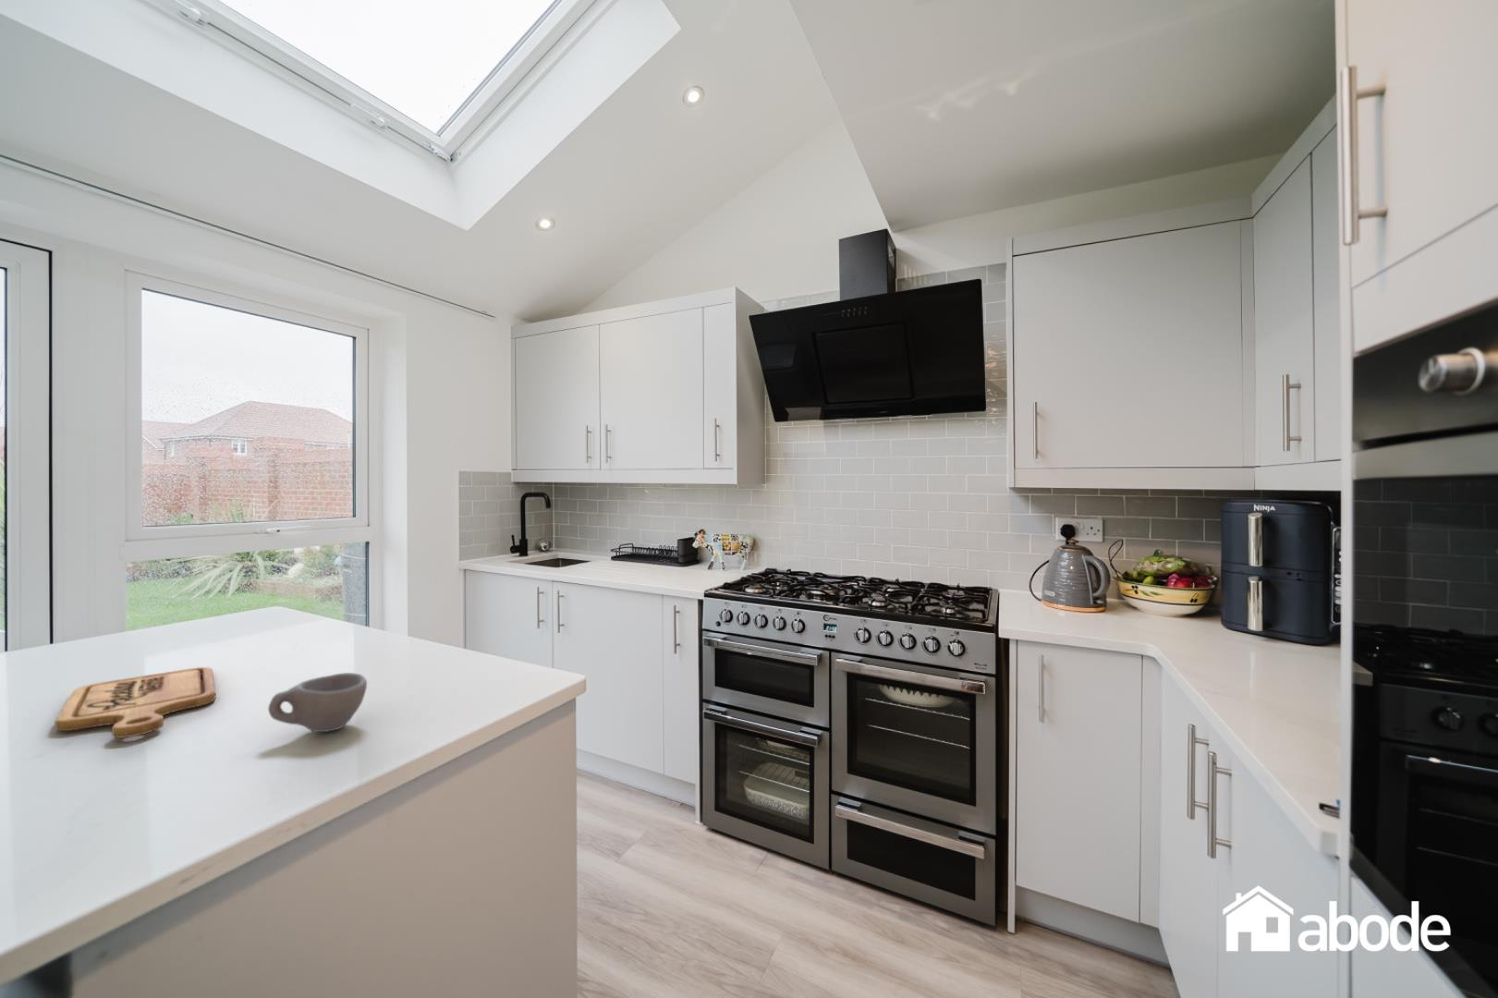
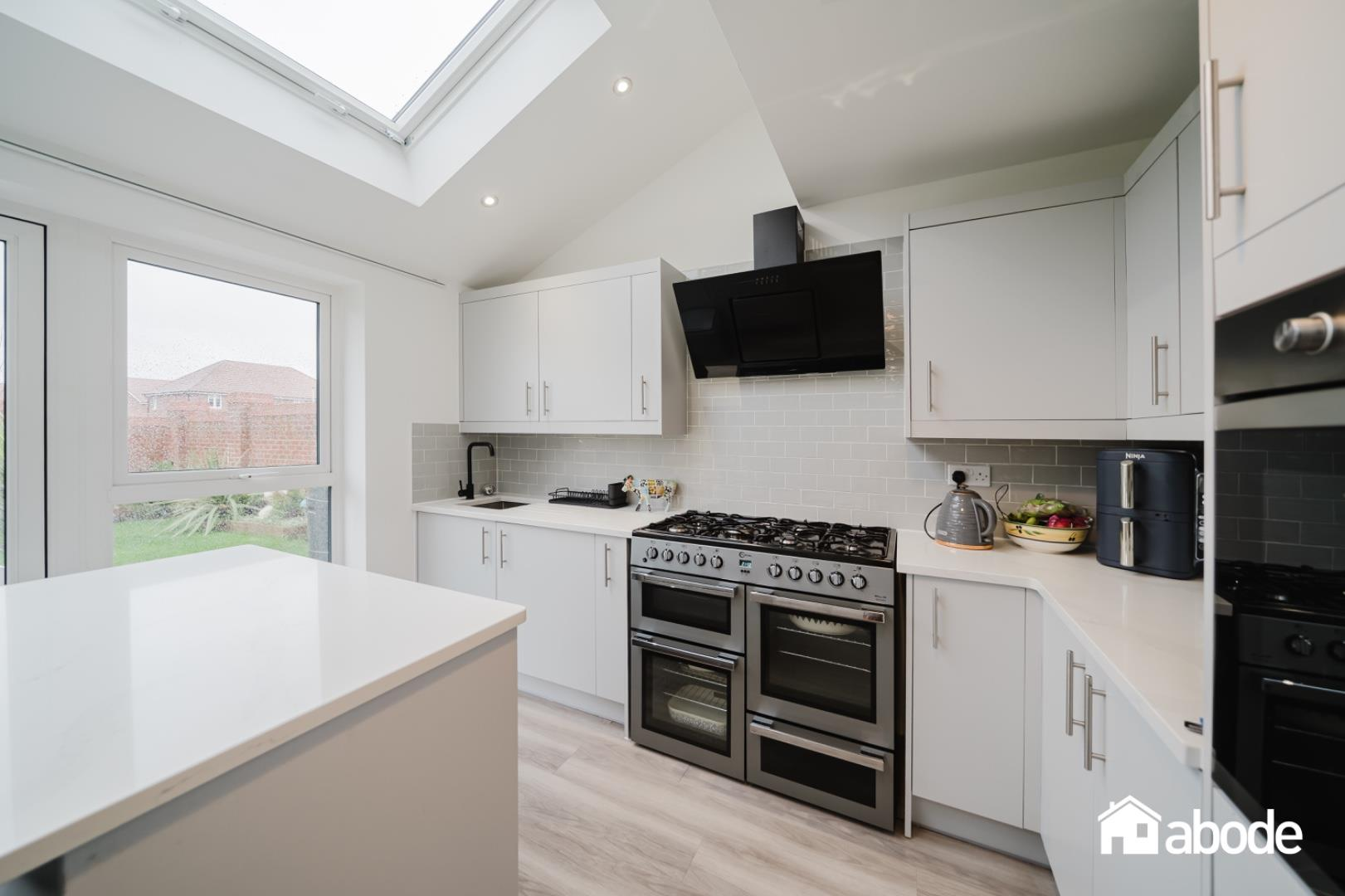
- cutting board [55,666,216,740]
- cup [267,672,368,733]
